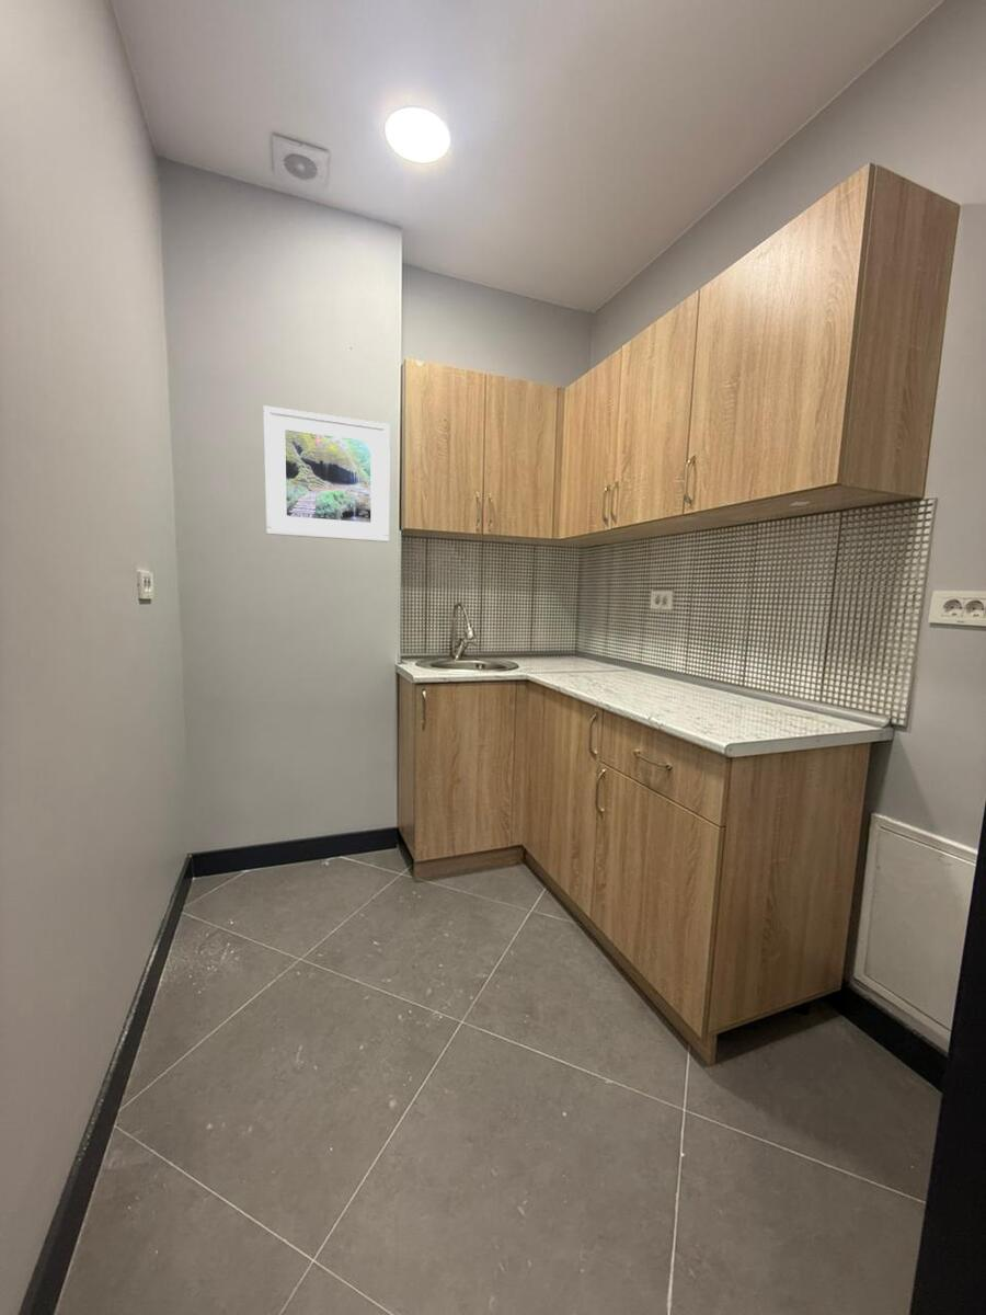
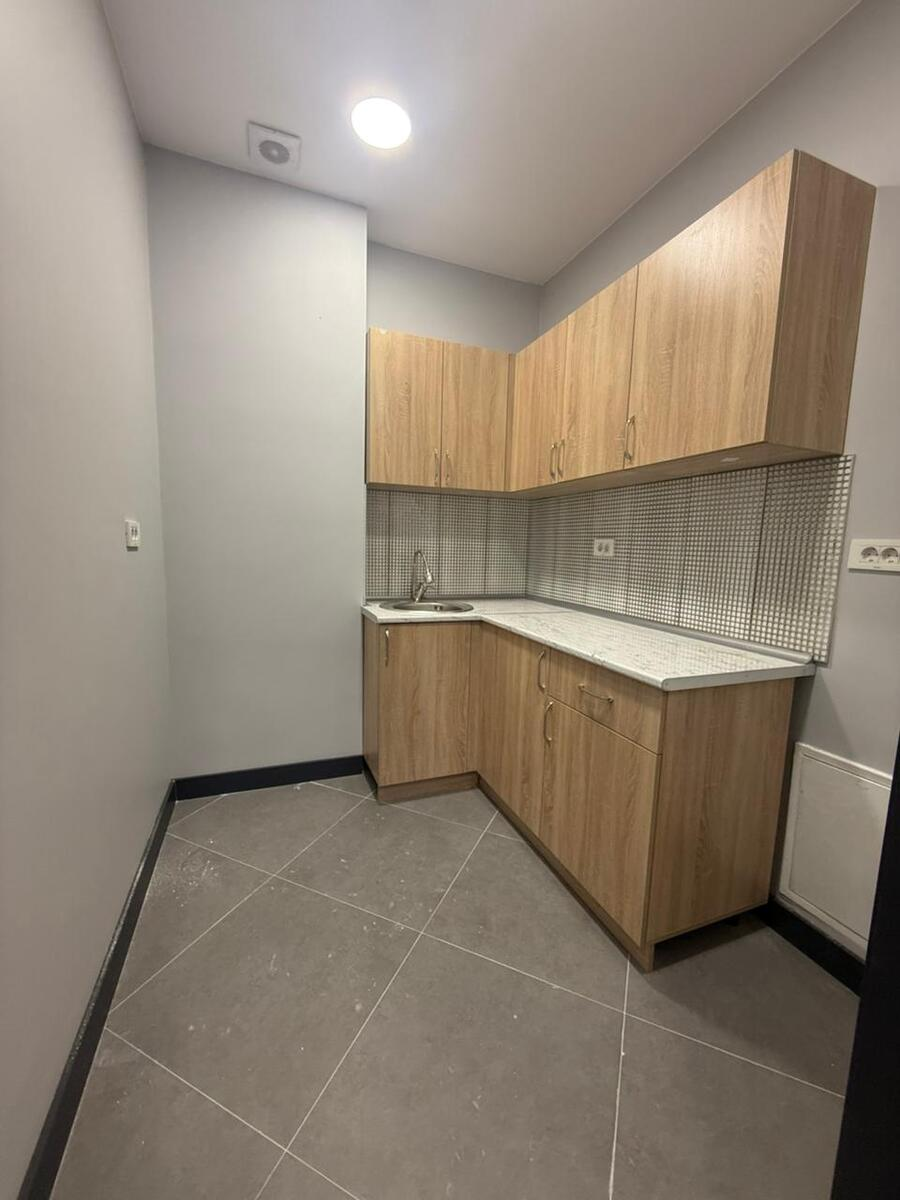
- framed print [262,404,391,544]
